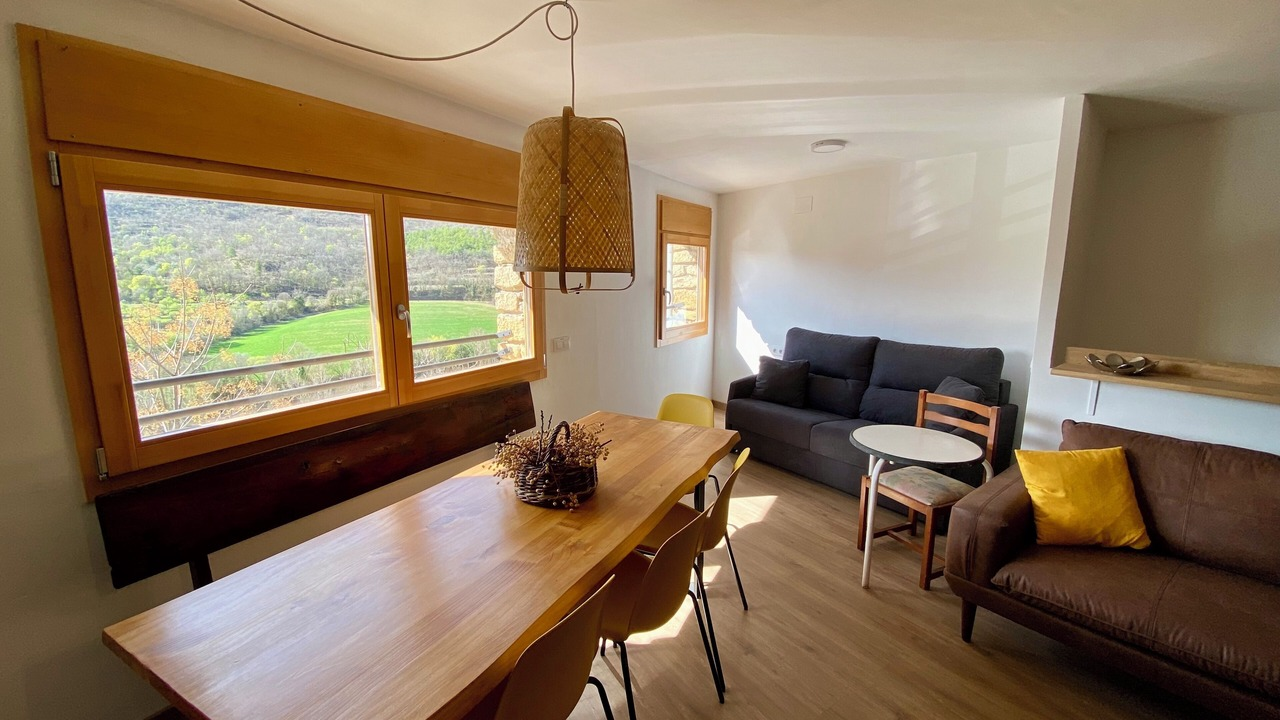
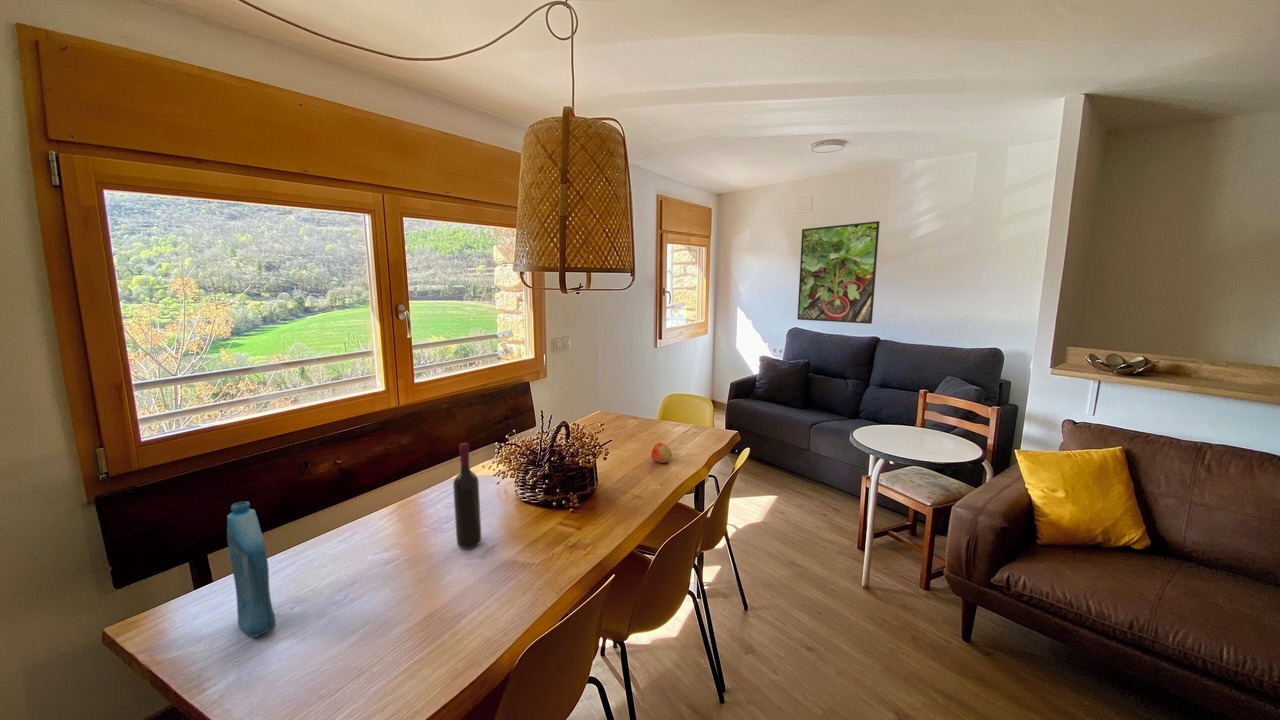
+ bottle [226,501,277,638]
+ apple [651,442,673,464]
+ wine bottle [452,442,482,550]
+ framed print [796,220,881,325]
